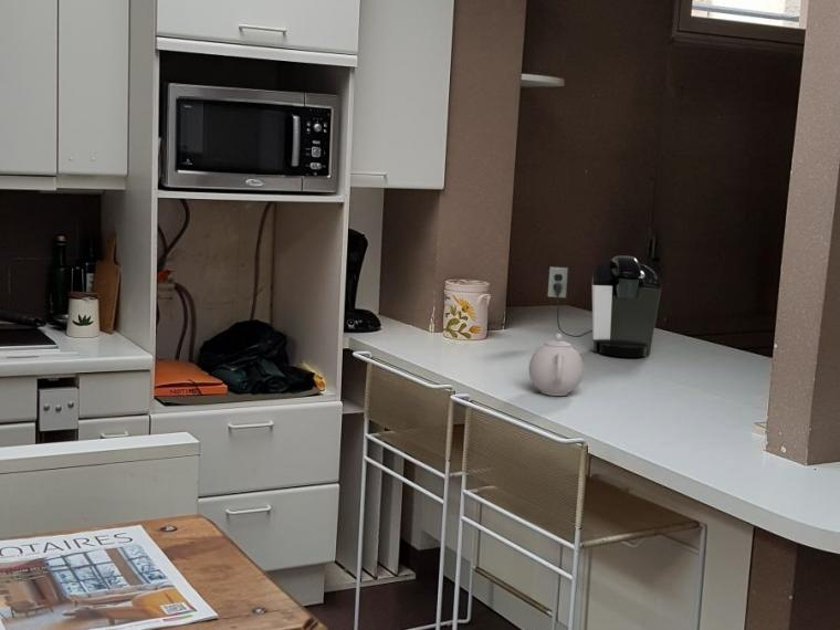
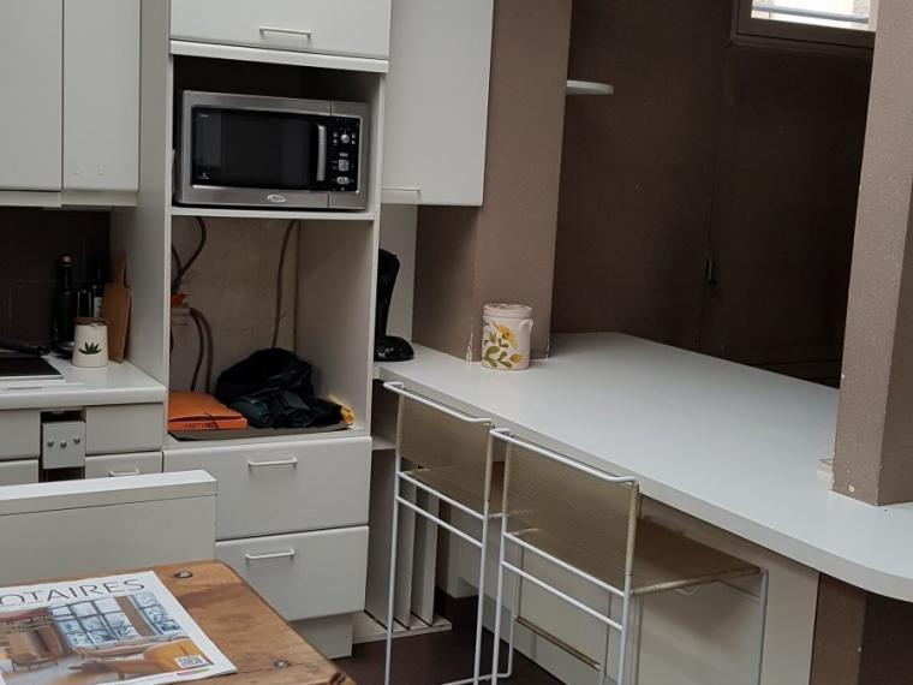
- teapot [527,333,585,397]
- coffee maker [547,255,662,358]
